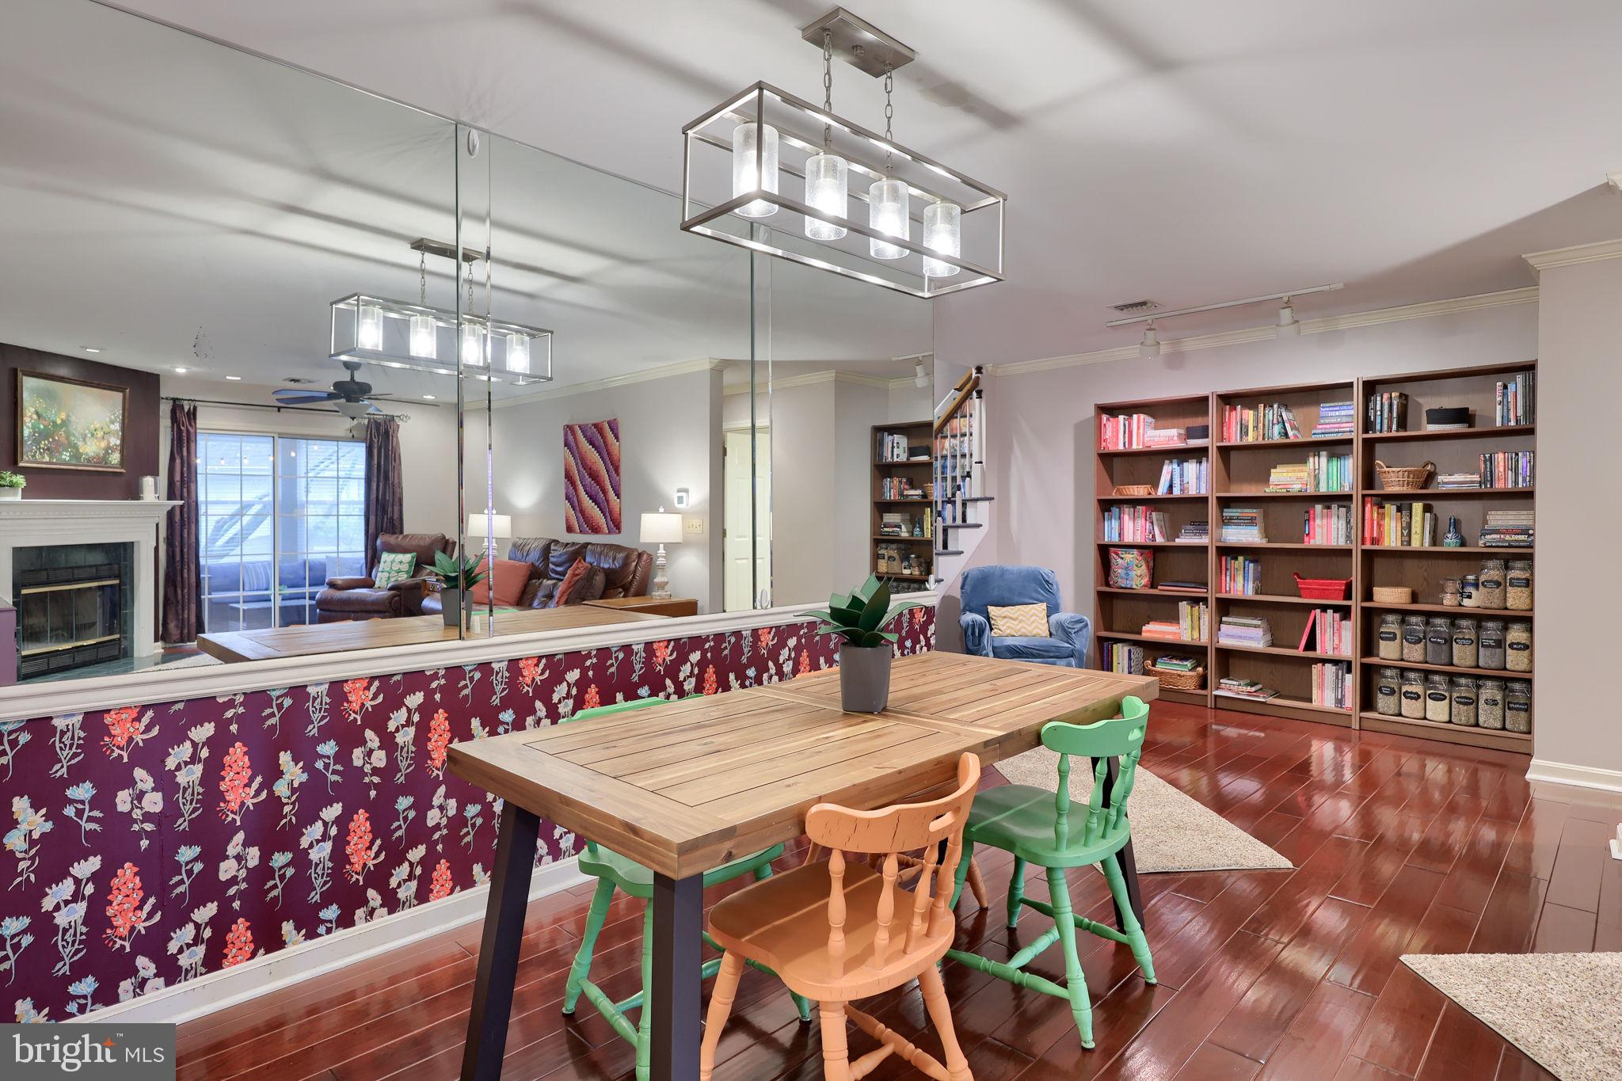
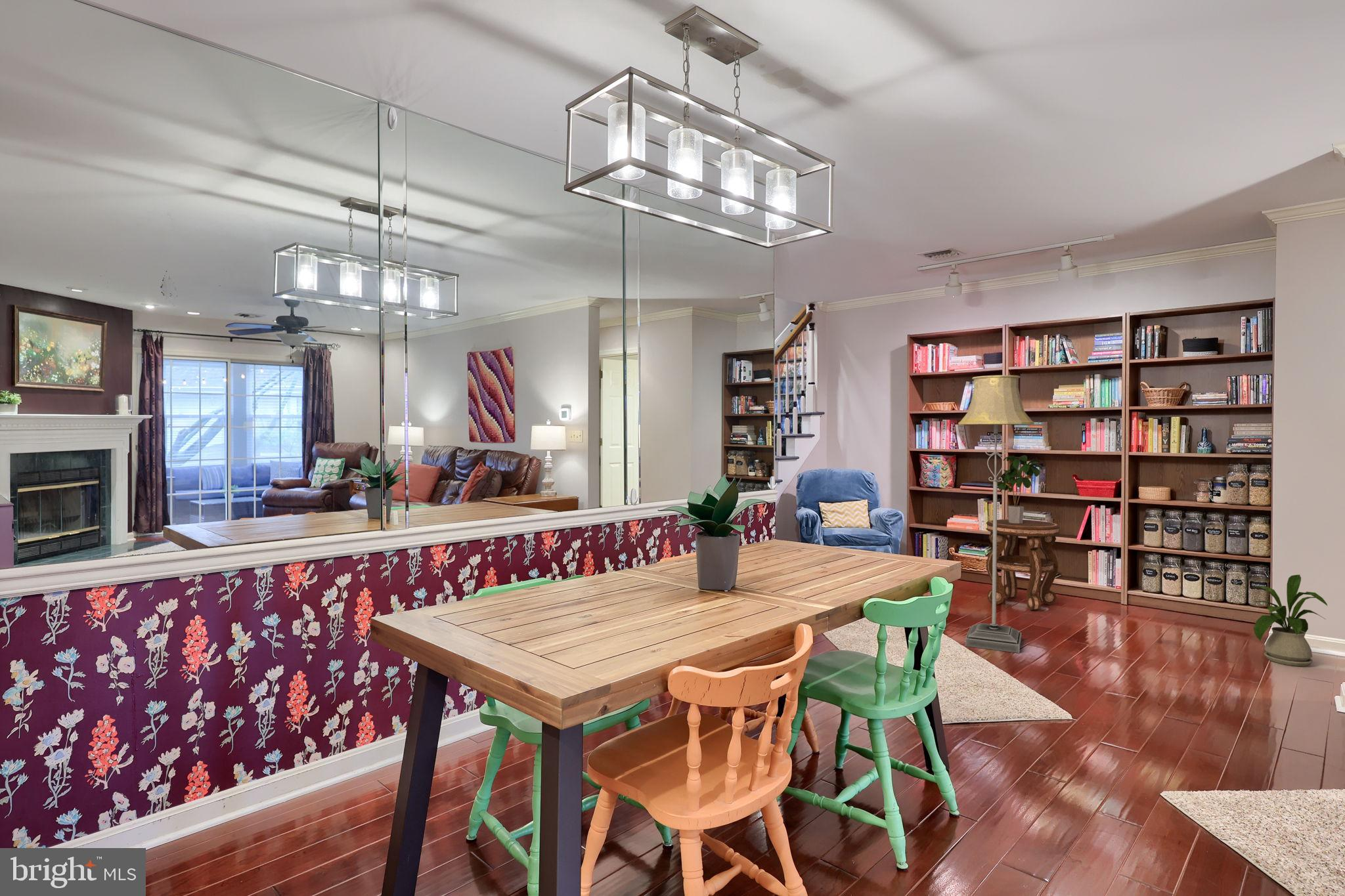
+ side table [986,519,1061,611]
+ potted plant [998,455,1043,523]
+ floor lamp [958,375,1035,654]
+ house plant [1248,574,1328,667]
